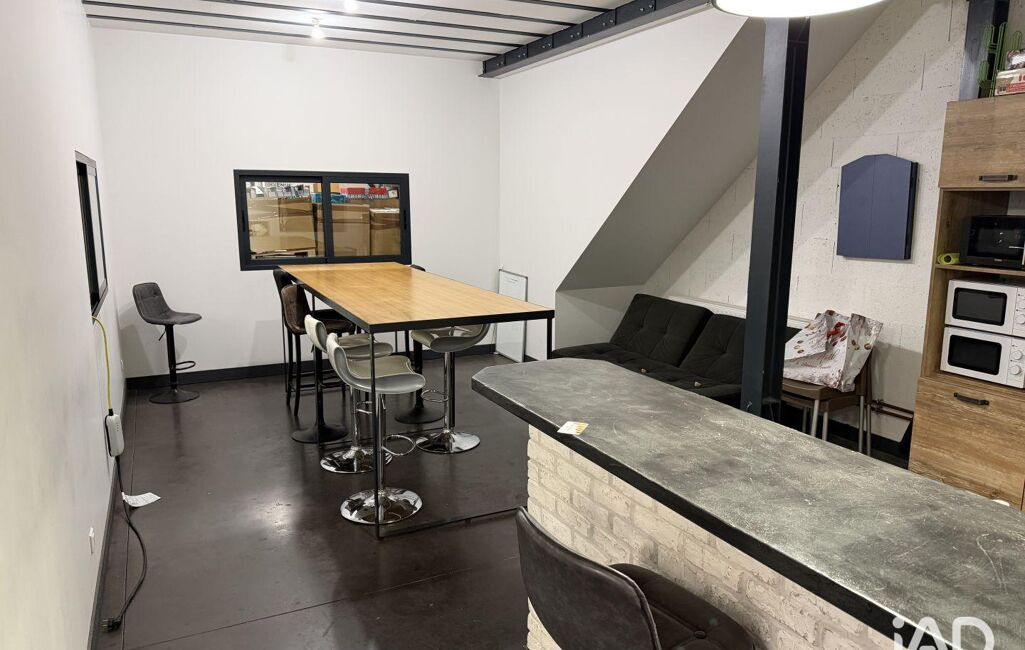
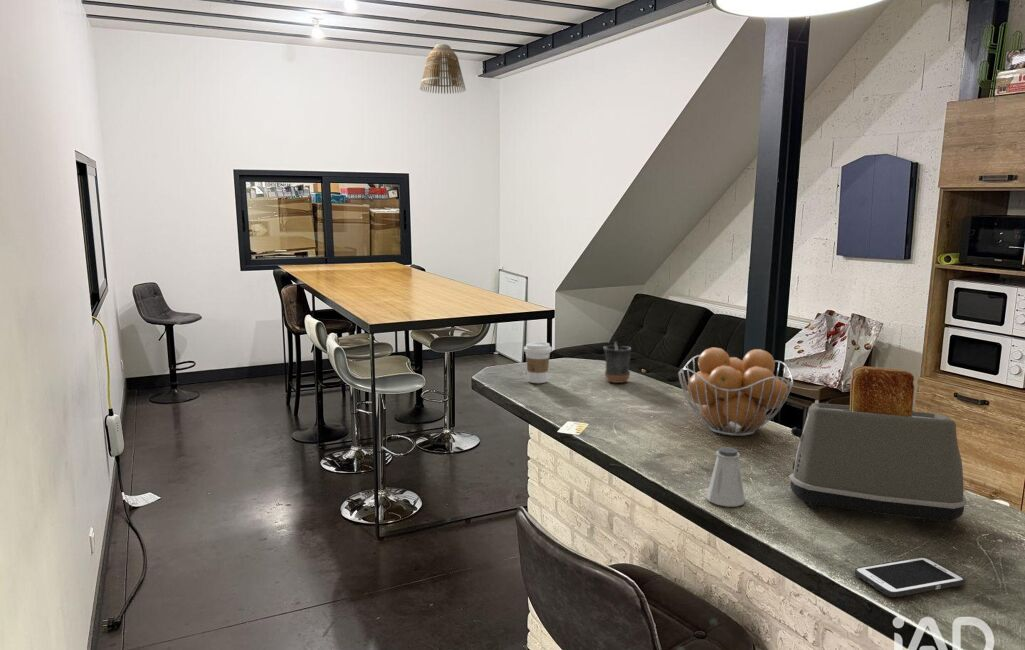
+ coffee cup [523,341,553,384]
+ toaster [788,365,967,522]
+ cell phone [853,556,966,598]
+ mug [602,340,632,384]
+ lamp shade [419,43,467,95]
+ fruit basket [677,346,794,437]
+ saltshaker [705,446,746,507]
